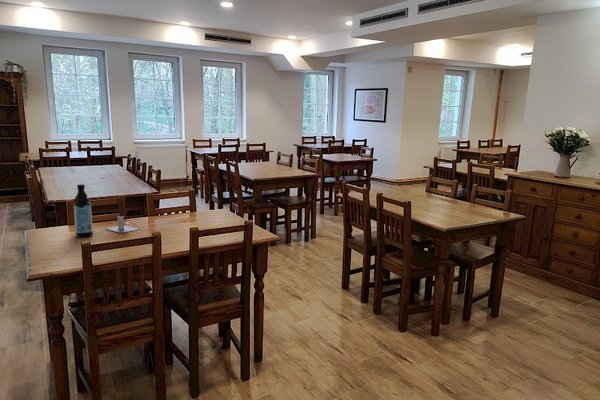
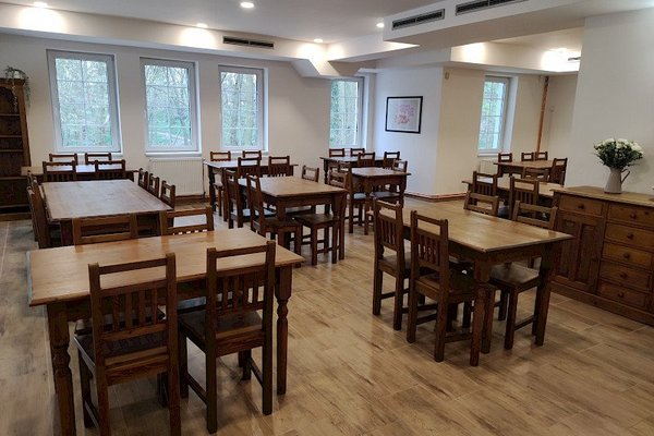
- water bottle [72,183,94,238]
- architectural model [106,215,138,234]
